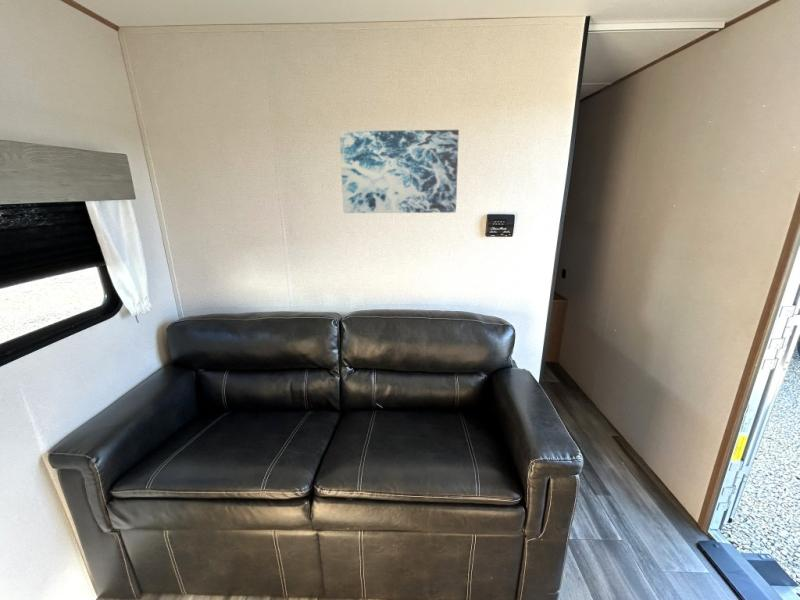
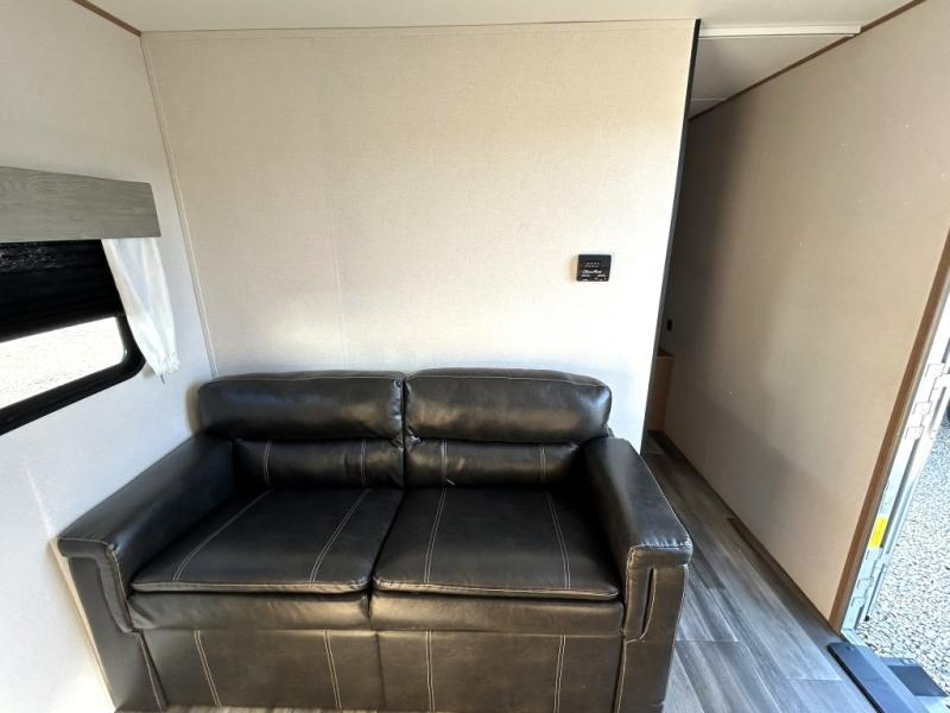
- wall art [339,129,460,214]
